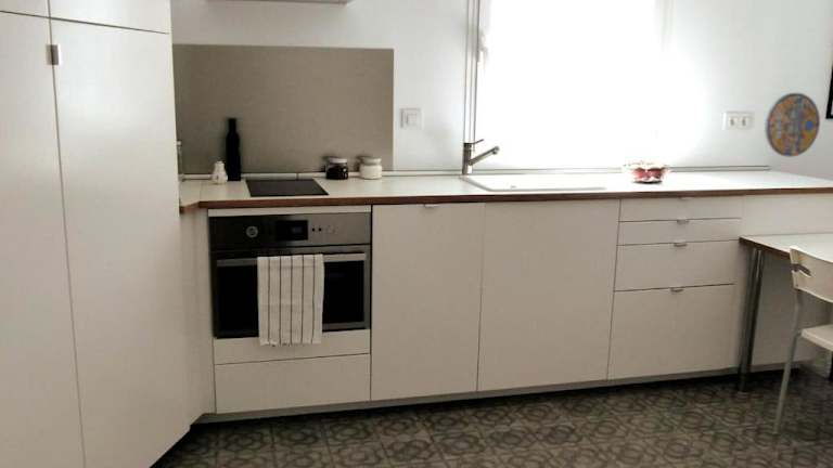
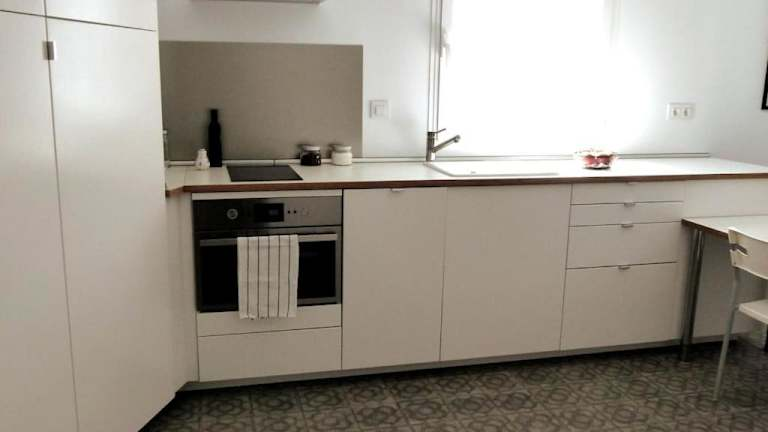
- manhole cover [764,92,821,158]
